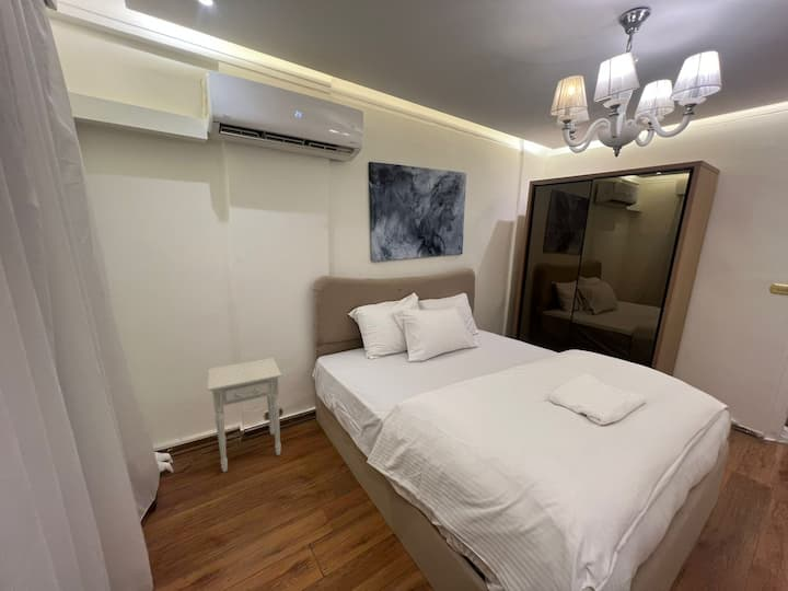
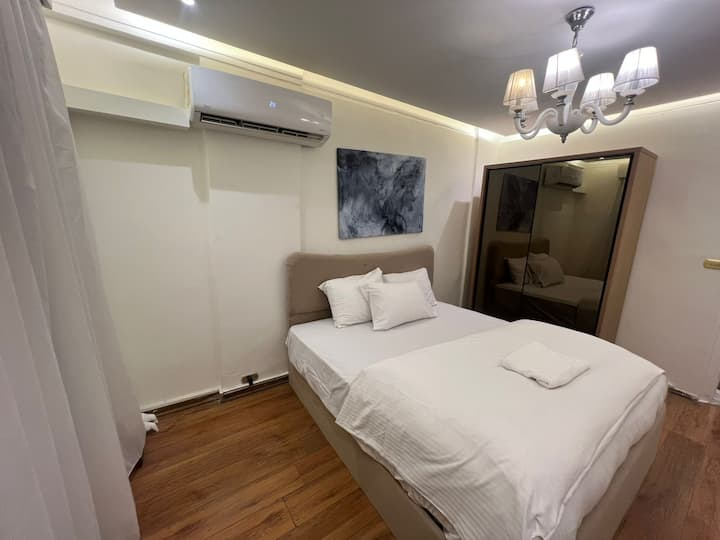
- nightstand [207,357,282,473]
